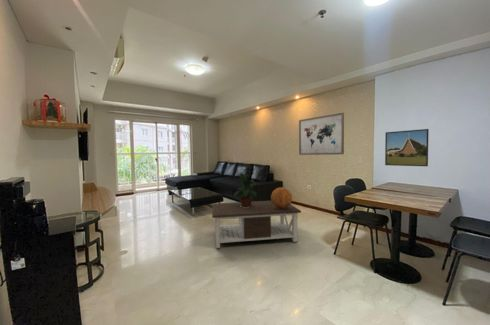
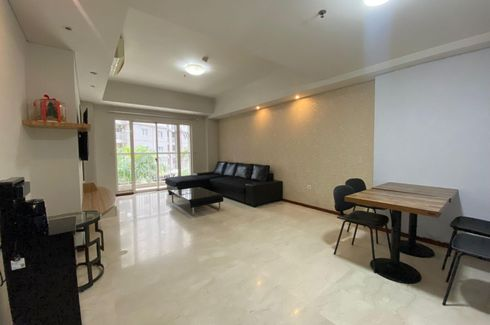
- decorative sphere [270,186,293,209]
- coffee table [211,200,302,249]
- potted plant [231,172,260,208]
- wall art [298,112,345,156]
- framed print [384,128,430,167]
